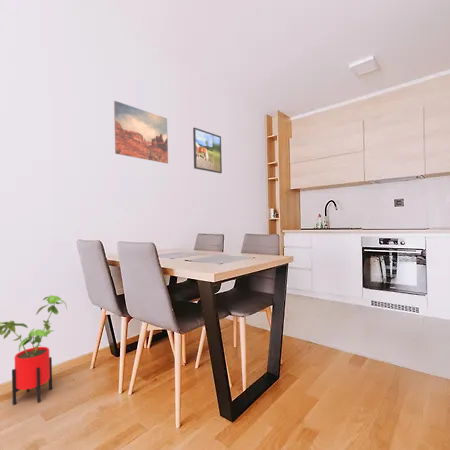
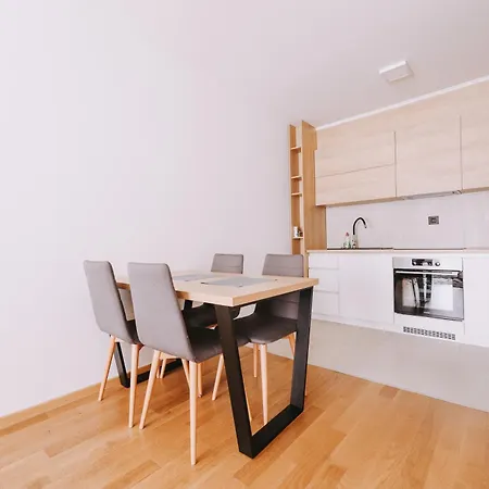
- wall art [113,100,169,164]
- house plant [0,294,68,406]
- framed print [192,127,223,174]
